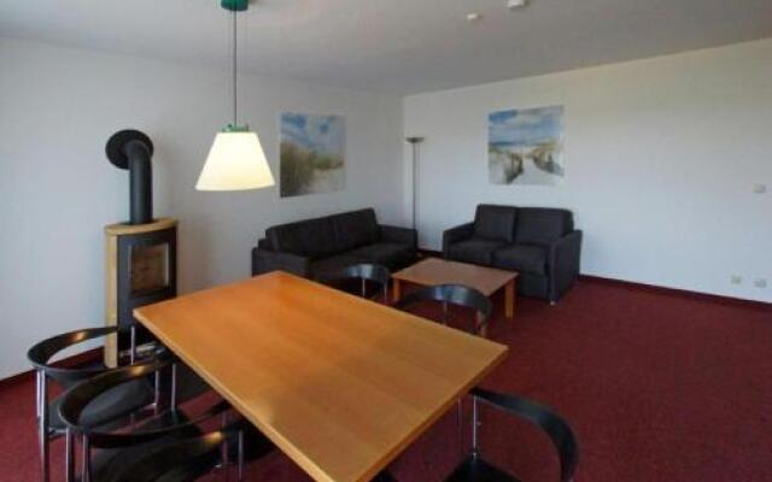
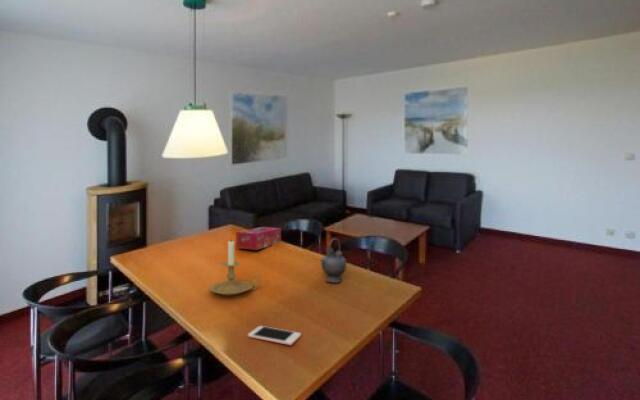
+ cell phone [247,325,302,346]
+ tissue box [235,226,282,251]
+ teapot [319,237,347,284]
+ candle holder [208,238,262,296]
